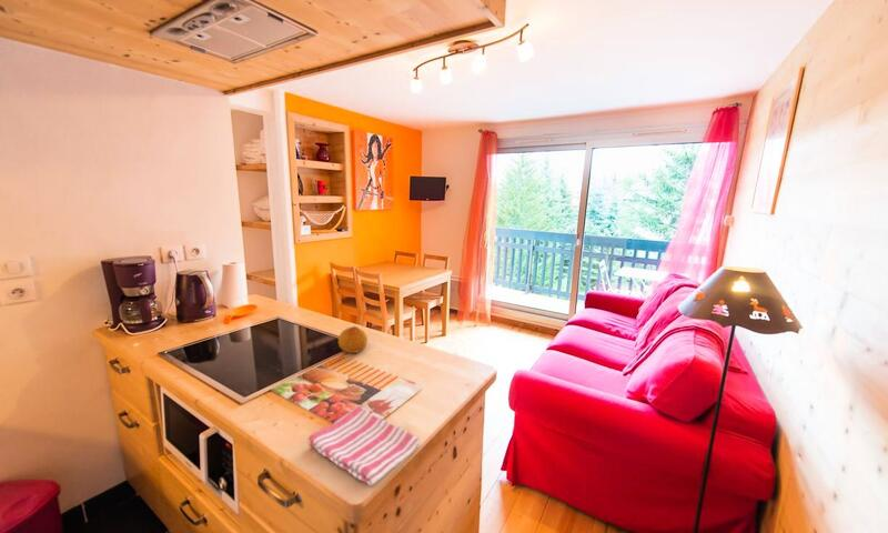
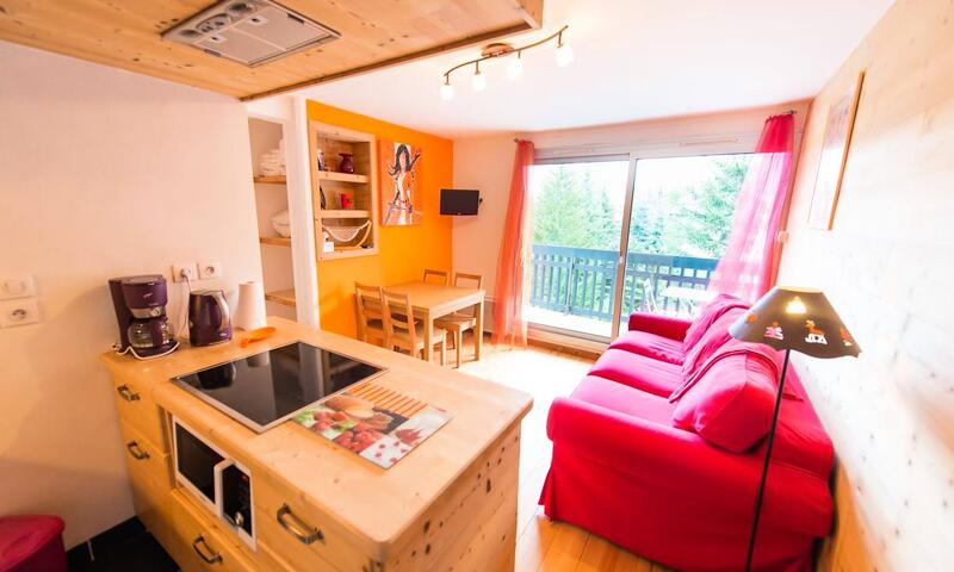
- dish towel [307,404,422,486]
- fruit [337,325,369,354]
